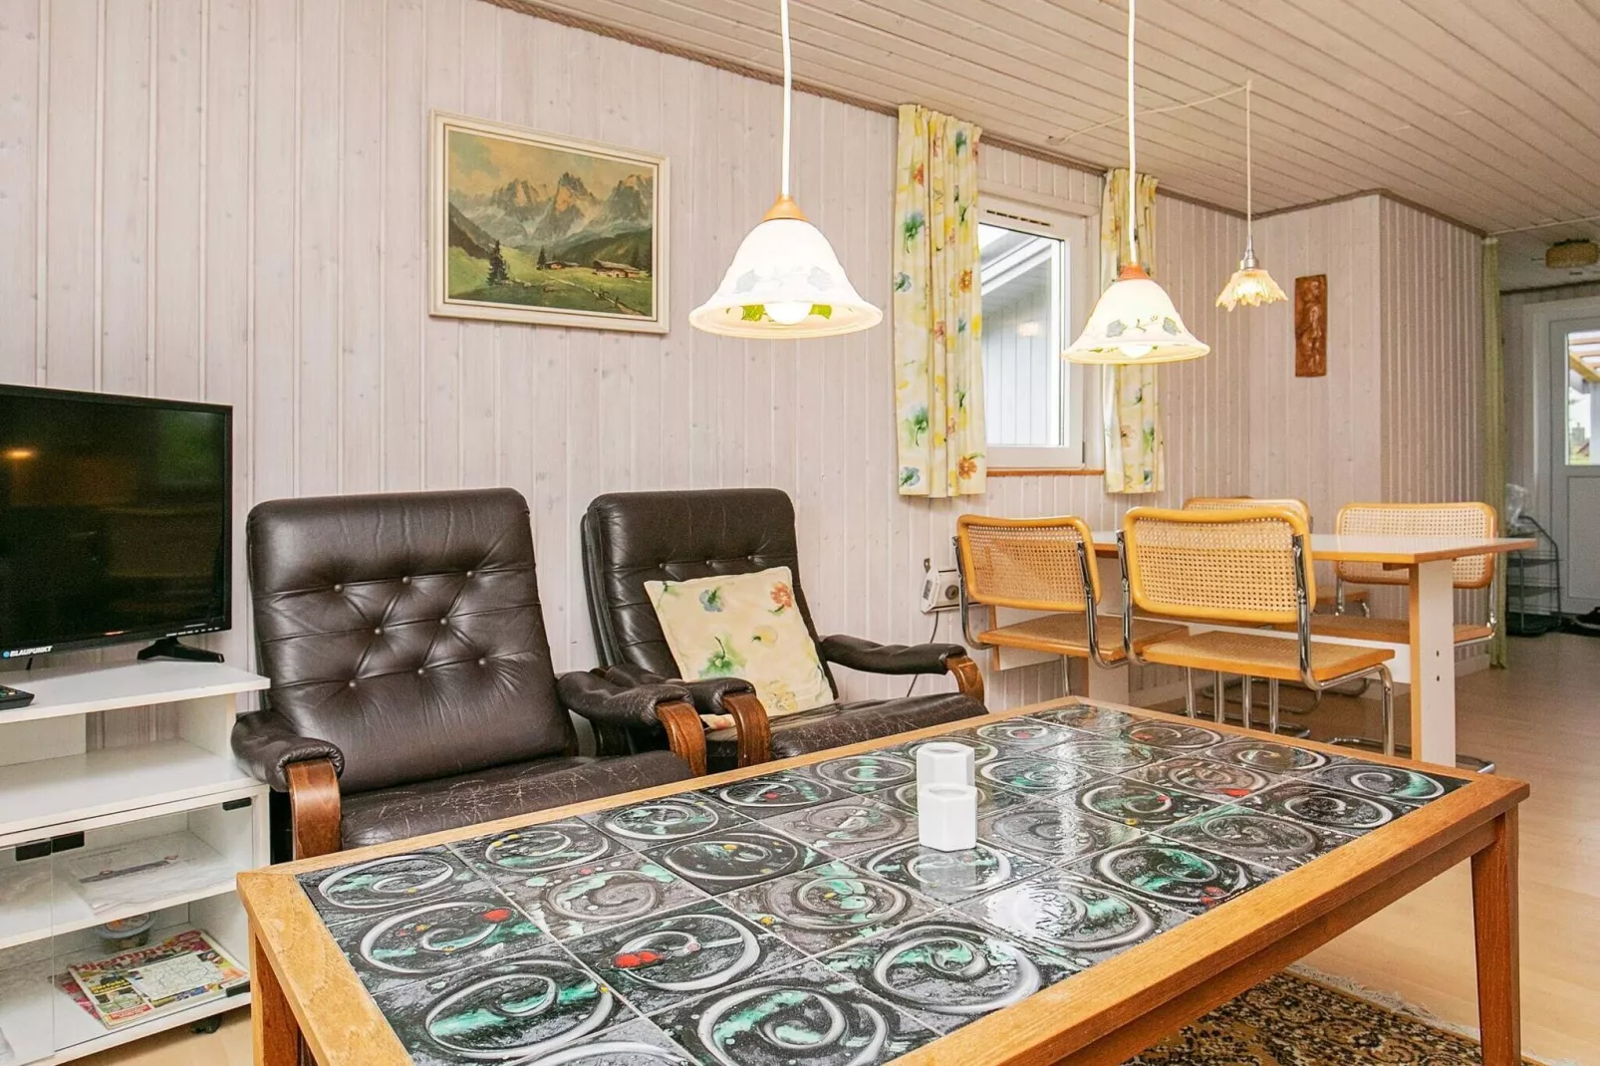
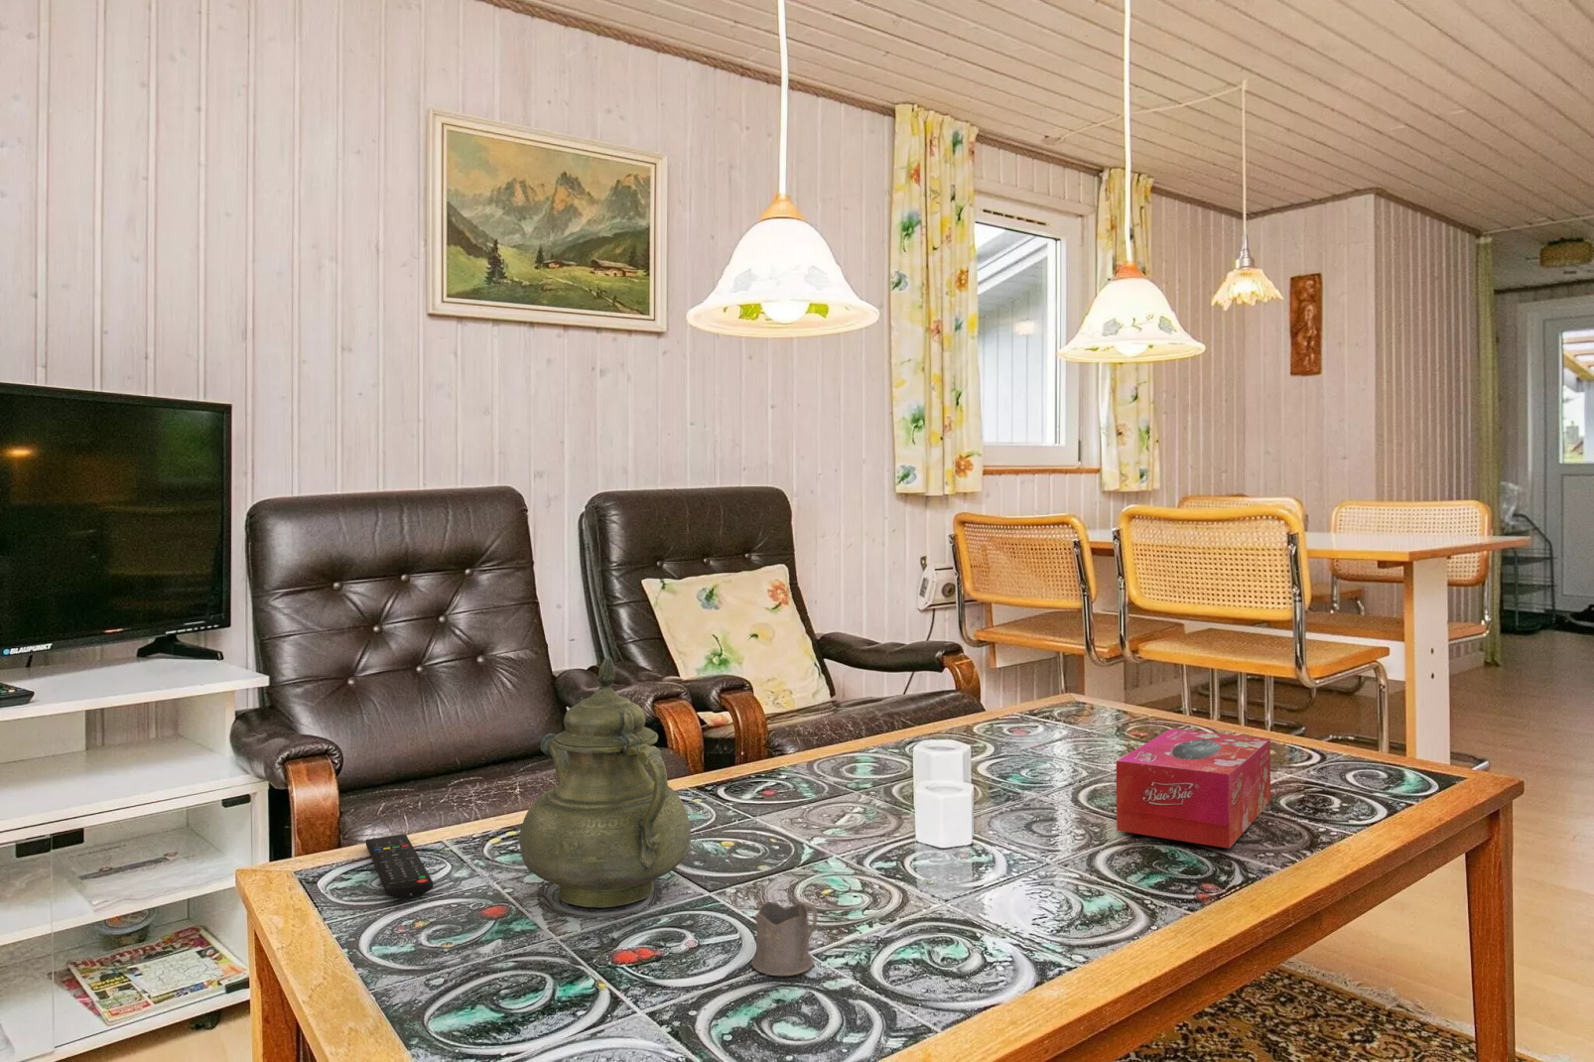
+ teapot [518,657,692,908]
+ tissue box [1115,728,1272,850]
+ remote control [365,833,434,901]
+ tea glass holder [751,901,819,977]
